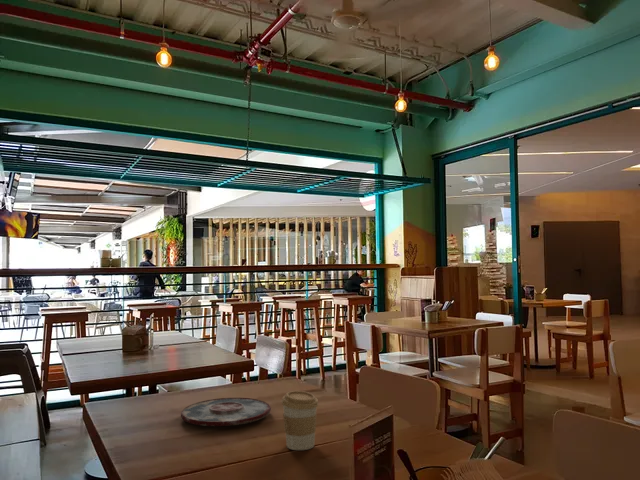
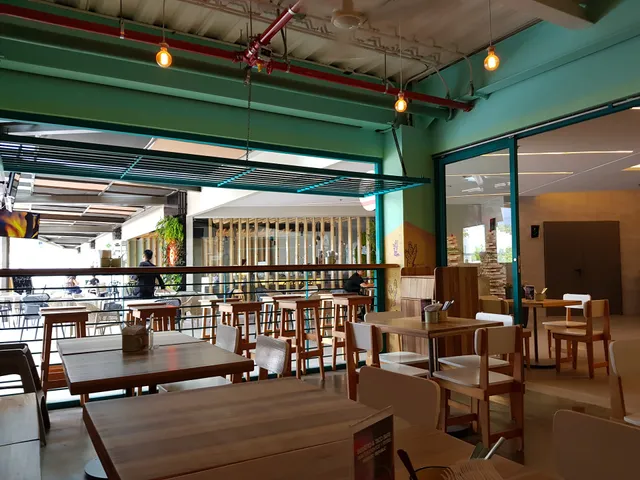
- coffee cup [281,390,319,451]
- plate [180,397,272,427]
